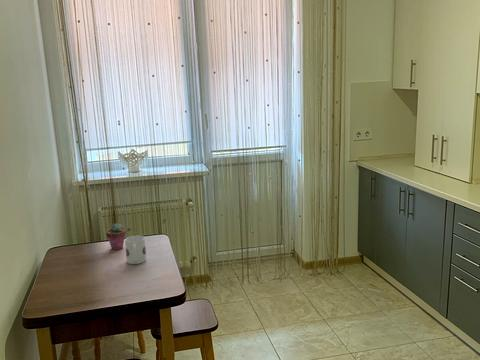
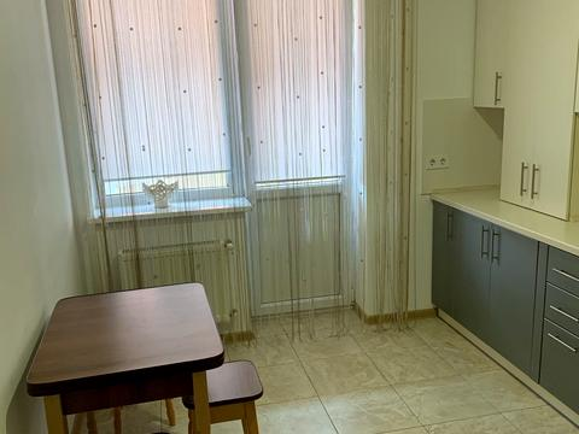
- mug [124,235,147,265]
- potted succulent [105,223,127,251]
